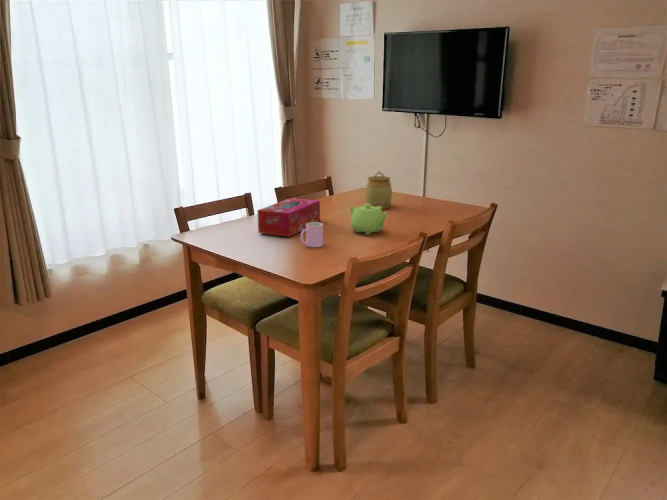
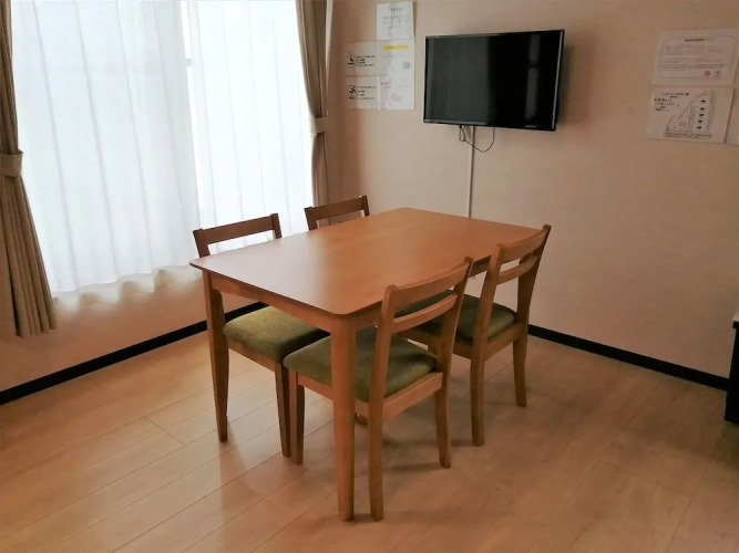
- jar [365,170,393,210]
- cup [300,222,324,248]
- teapot [348,203,388,236]
- tissue box [256,197,321,238]
